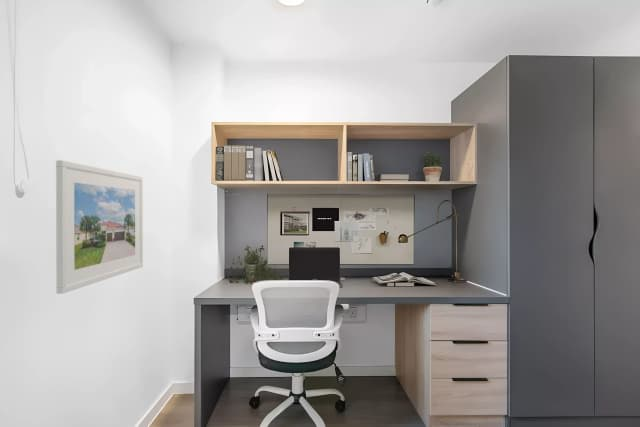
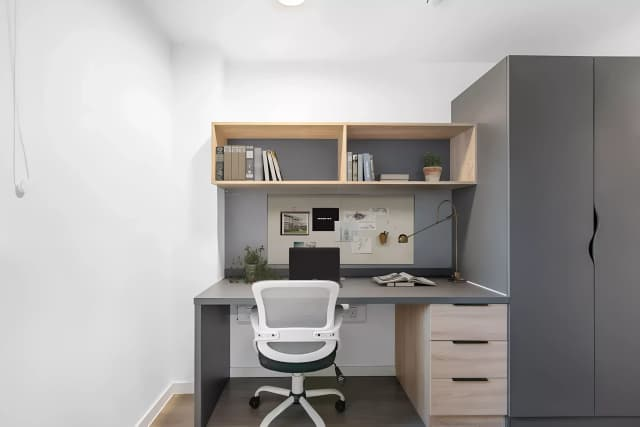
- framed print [55,159,144,295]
